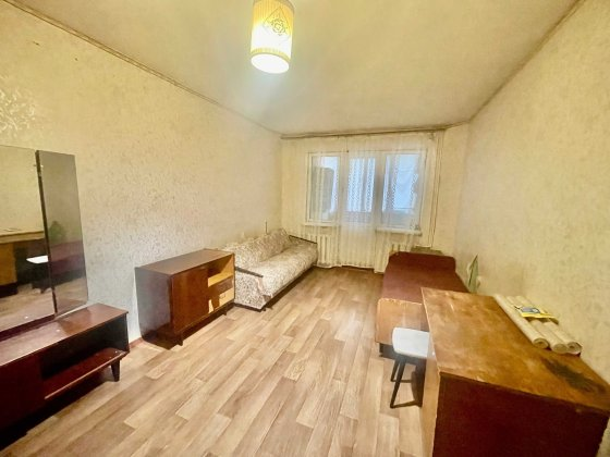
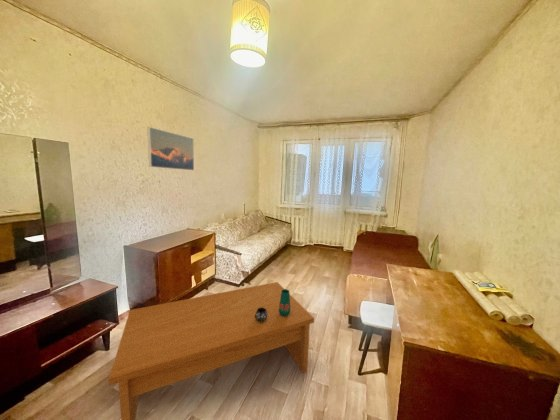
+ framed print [146,126,195,171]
+ coffee table [108,281,315,420]
+ vase [255,288,291,322]
